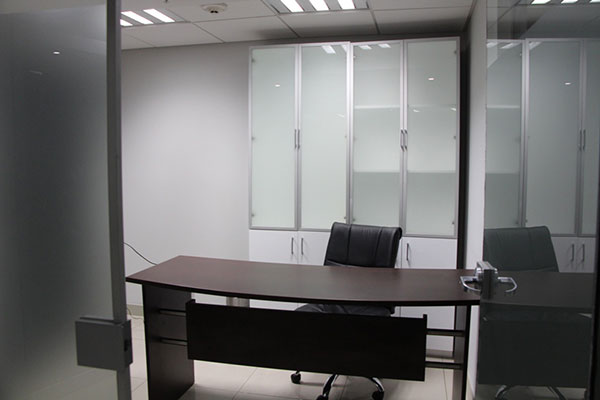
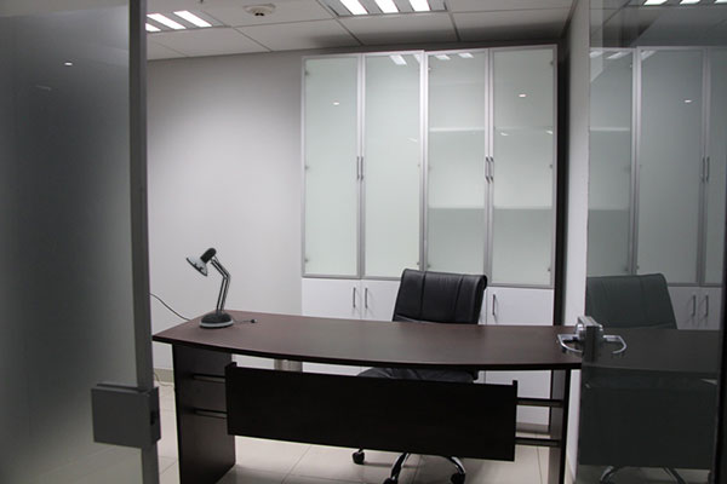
+ desk lamp [184,247,258,328]
